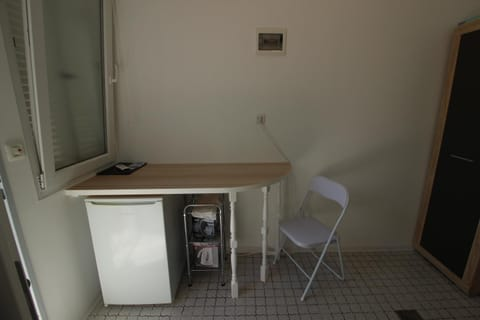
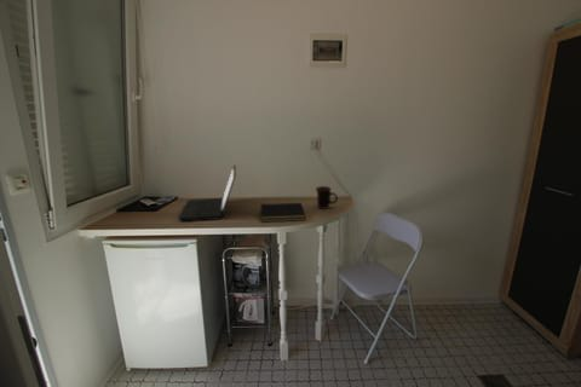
+ notepad [259,202,307,224]
+ laptop [177,163,237,223]
+ mug [315,185,339,210]
